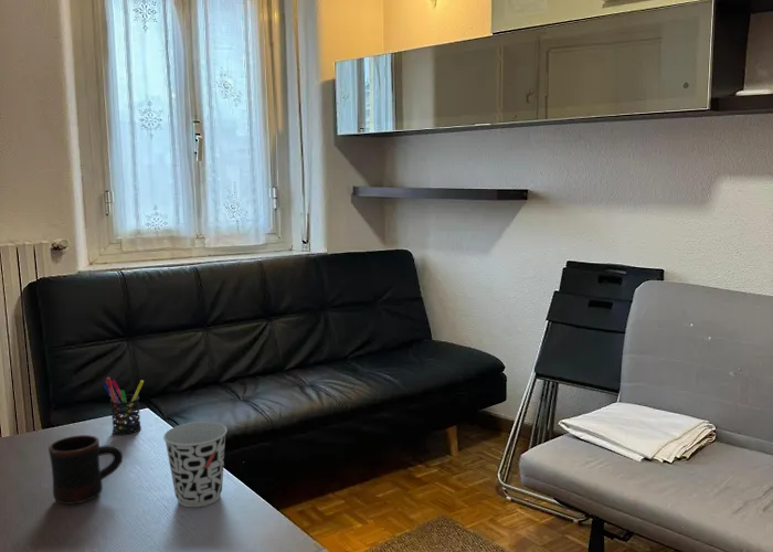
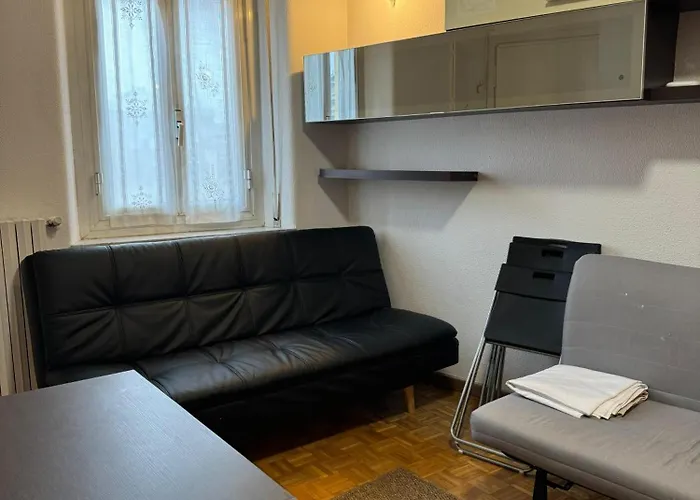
- pen holder [103,376,145,436]
- cup [162,421,229,508]
- mug [47,434,124,506]
